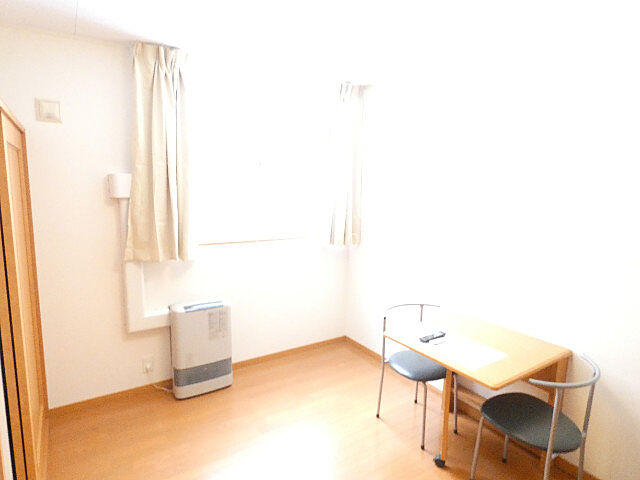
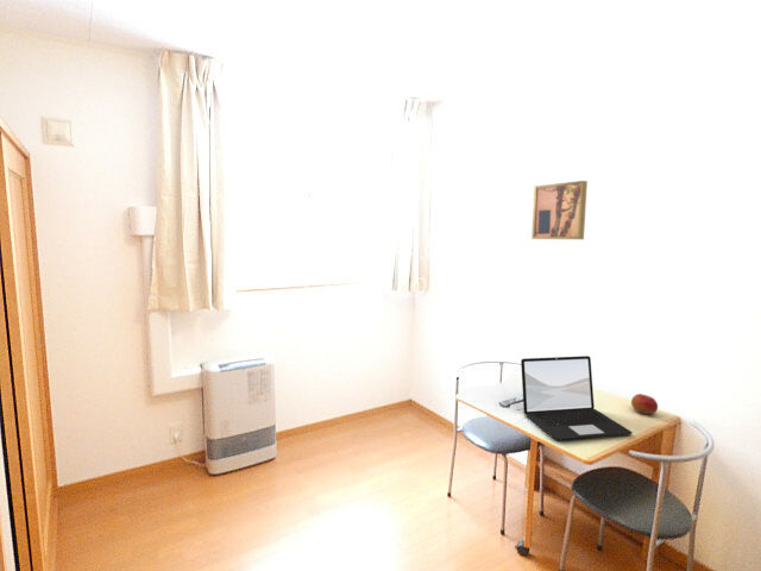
+ laptop [520,354,634,441]
+ apple [630,393,659,415]
+ wall art [530,180,589,240]
